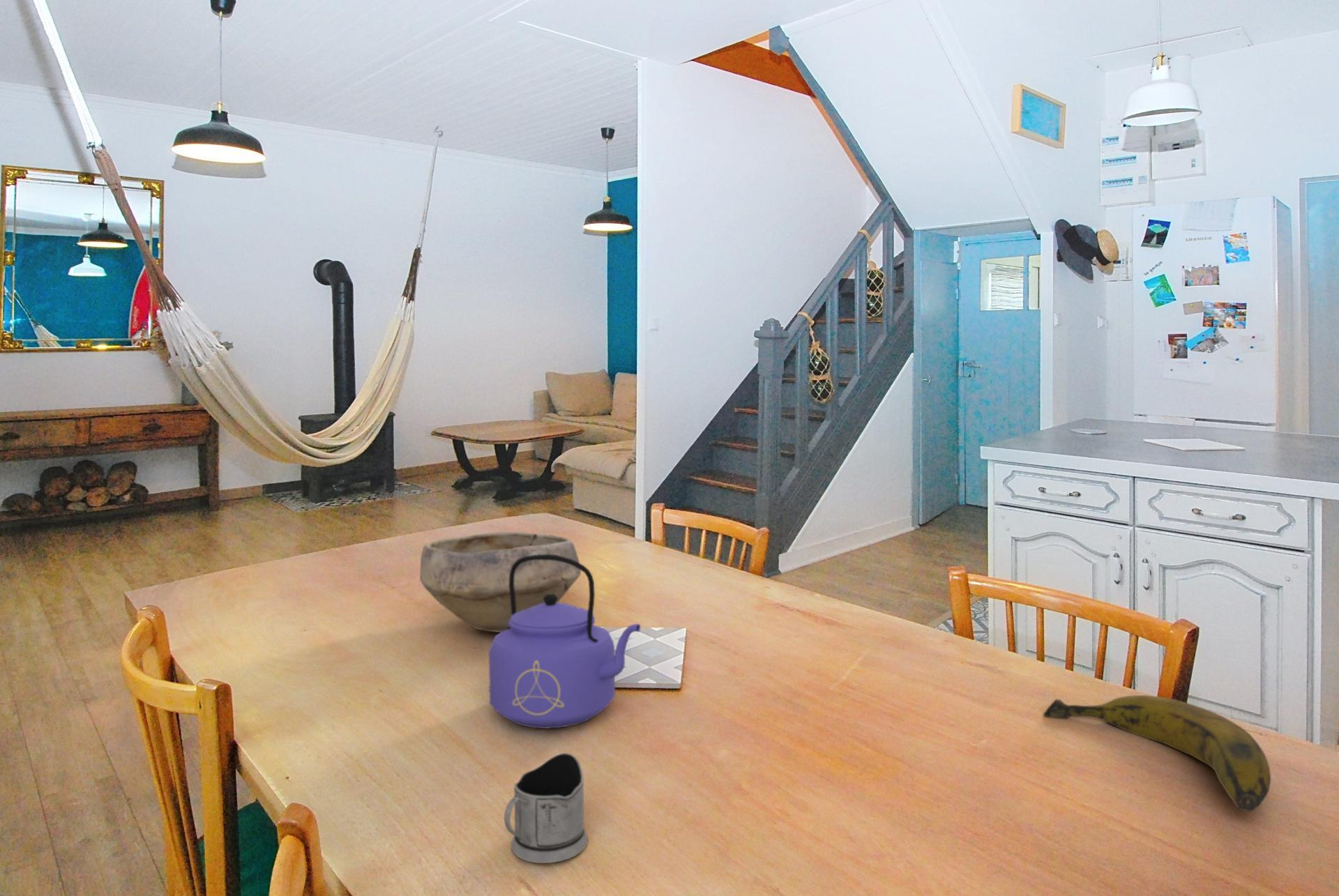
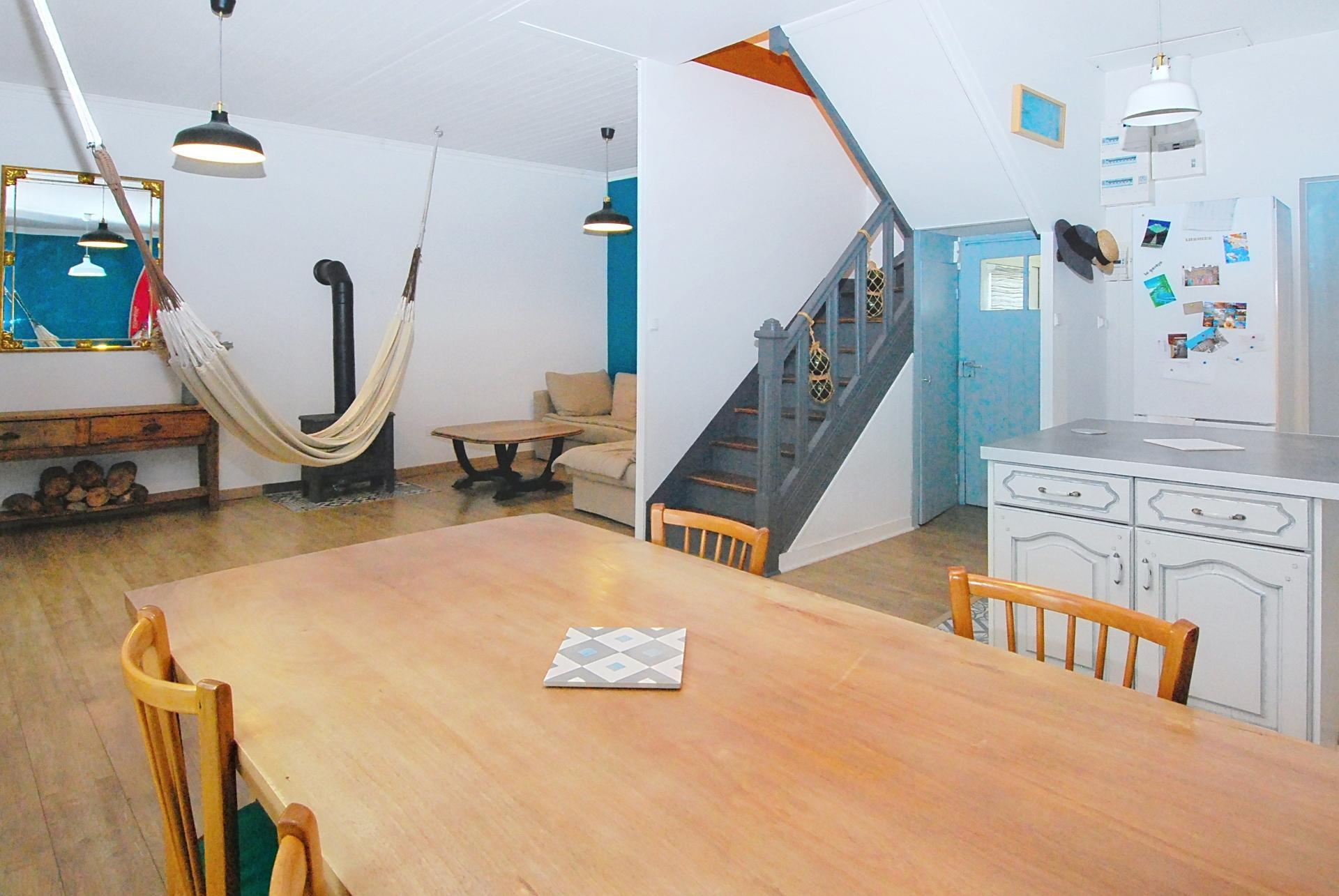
- banana [1043,694,1271,812]
- bowl [419,531,582,633]
- tea glass holder [504,752,589,864]
- kettle [488,554,641,729]
